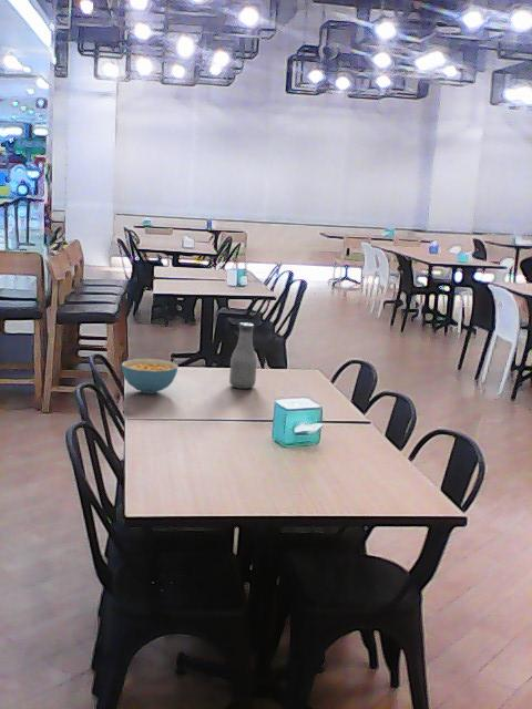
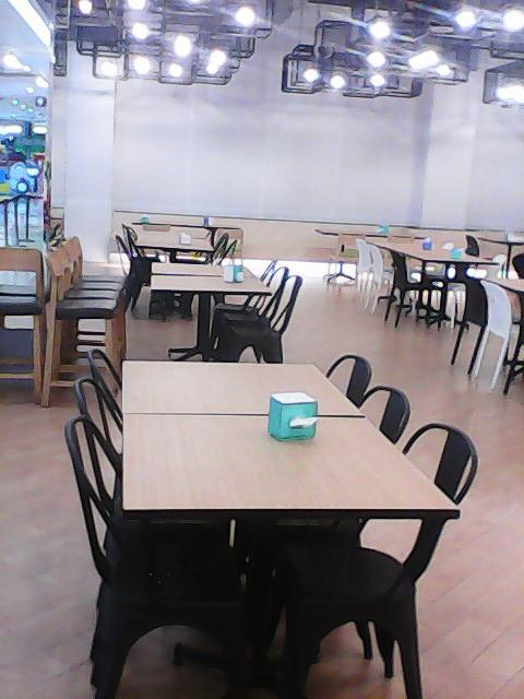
- bottle [228,321,258,390]
- cereal bowl [121,358,180,394]
